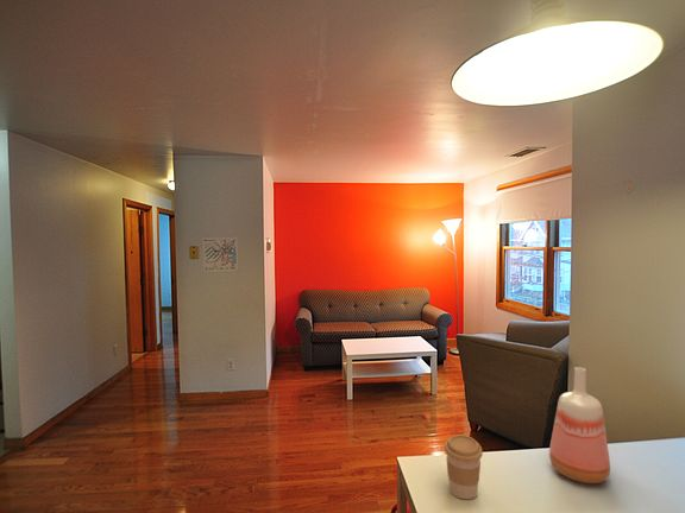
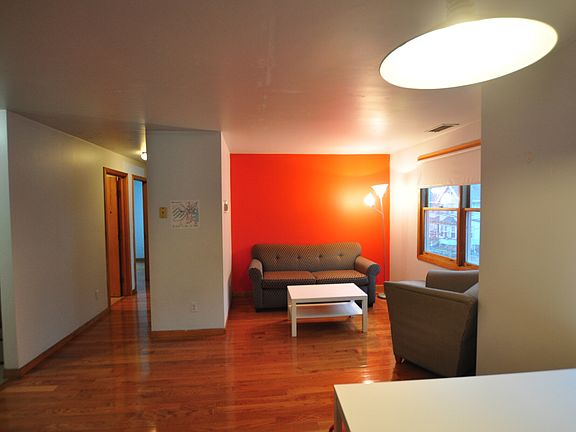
- vase [548,366,611,484]
- coffee cup [444,433,484,500]
